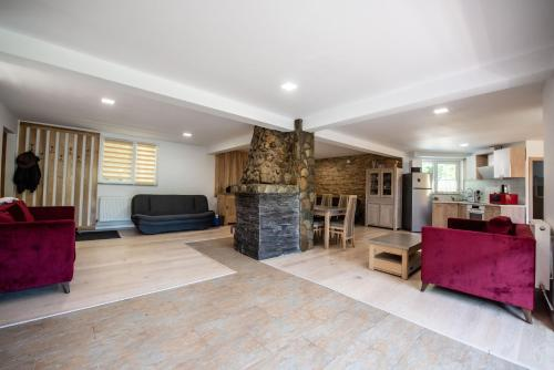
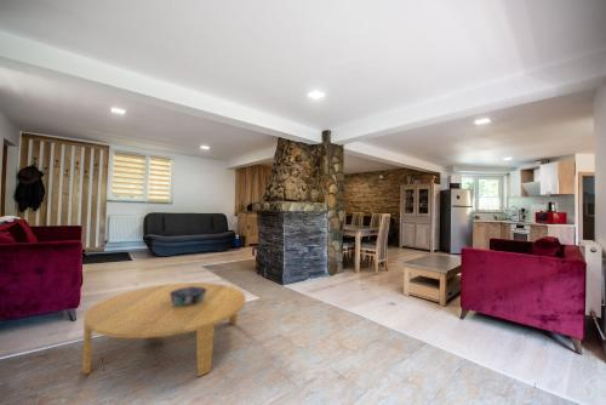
+ coffee table [81,281,247,377]
+ decorative bowl [170,286,207,307]
